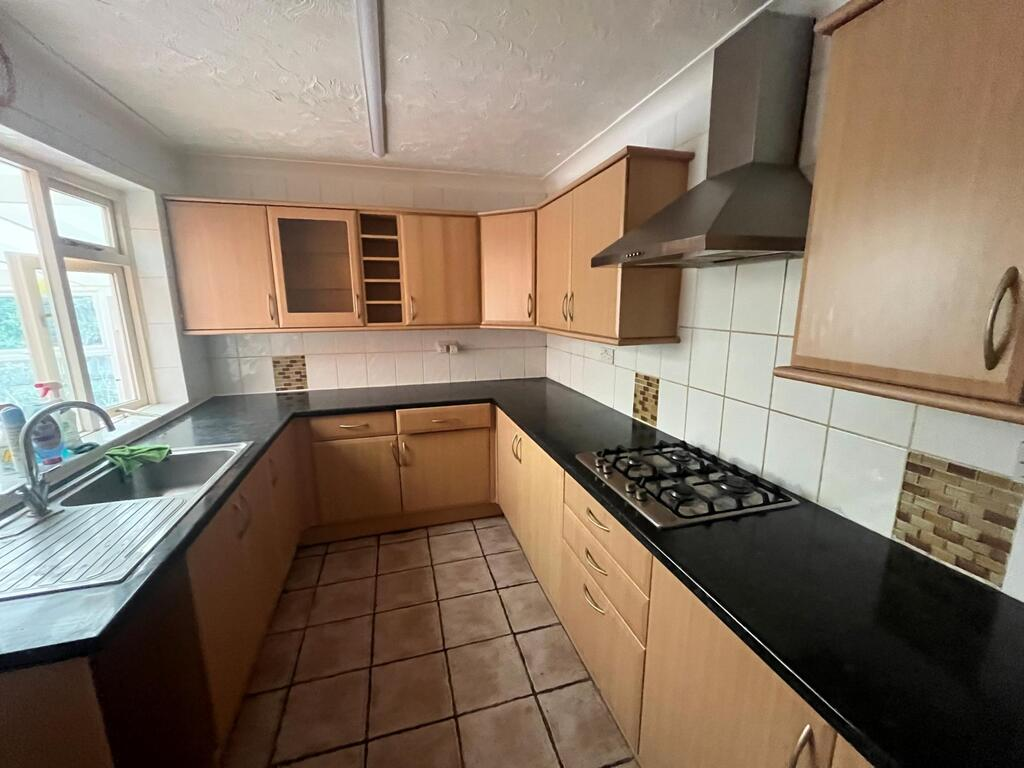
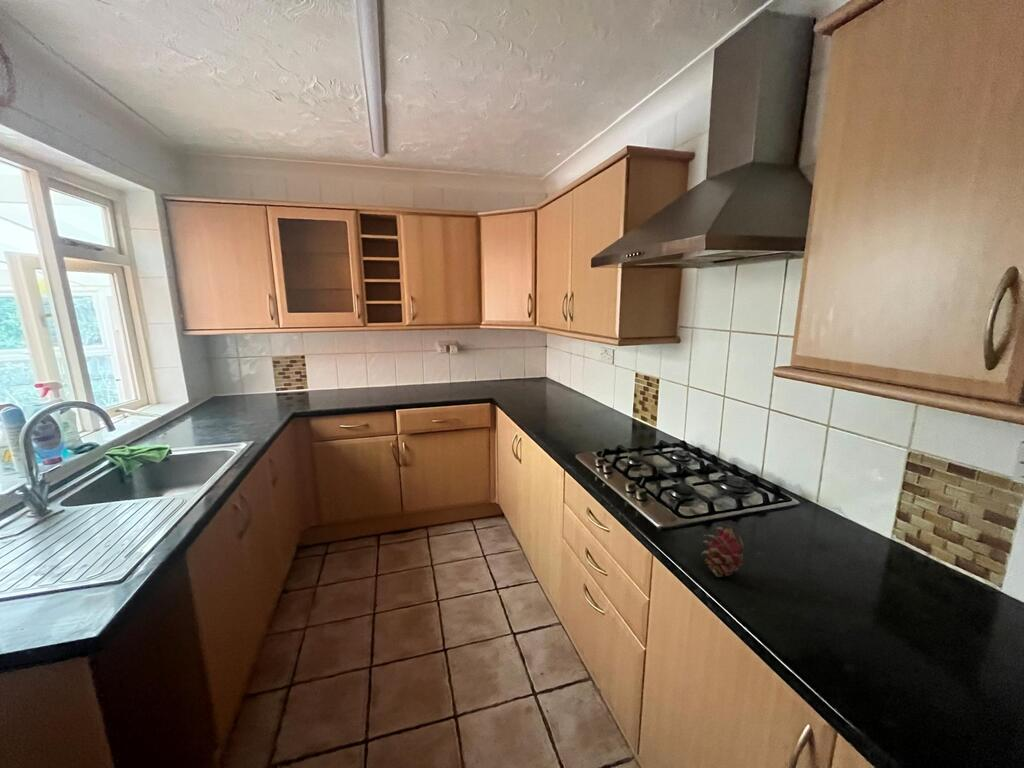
+ fruit [701,521,745,578]
